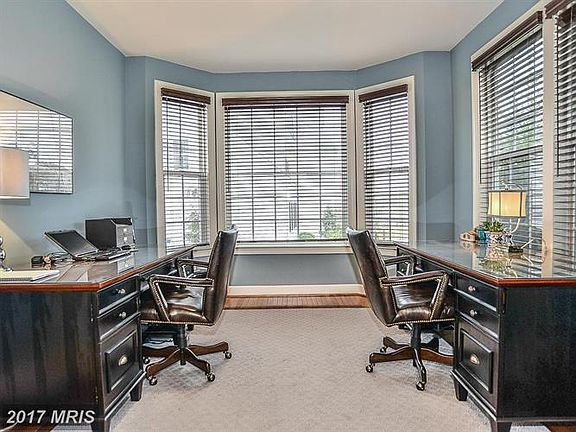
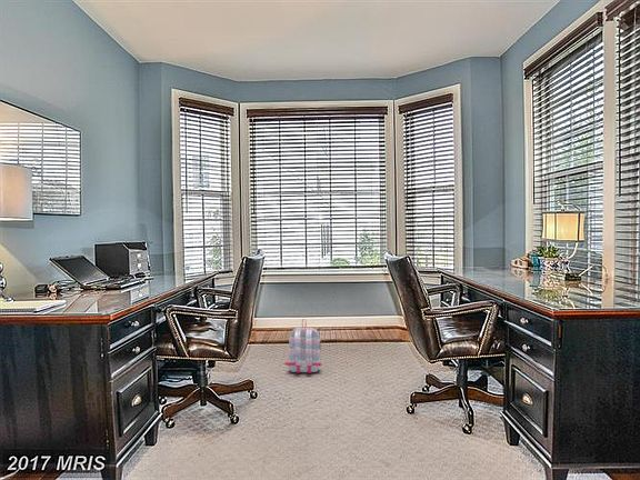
+ backpack [283,318,322,374]
